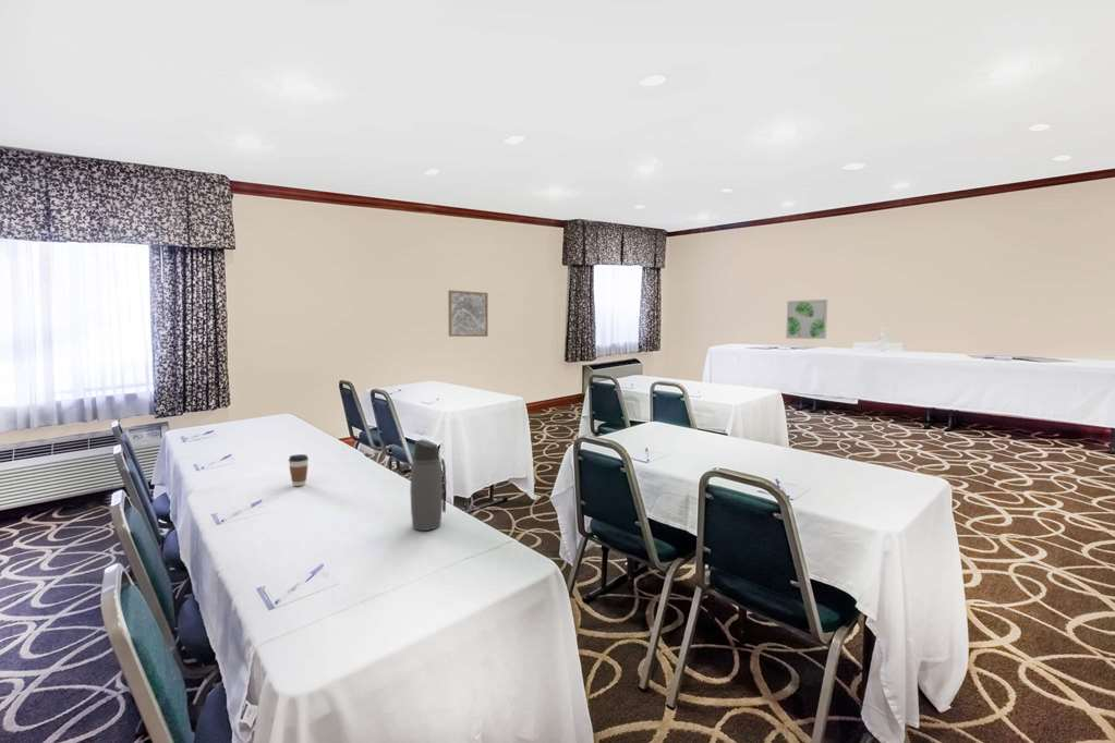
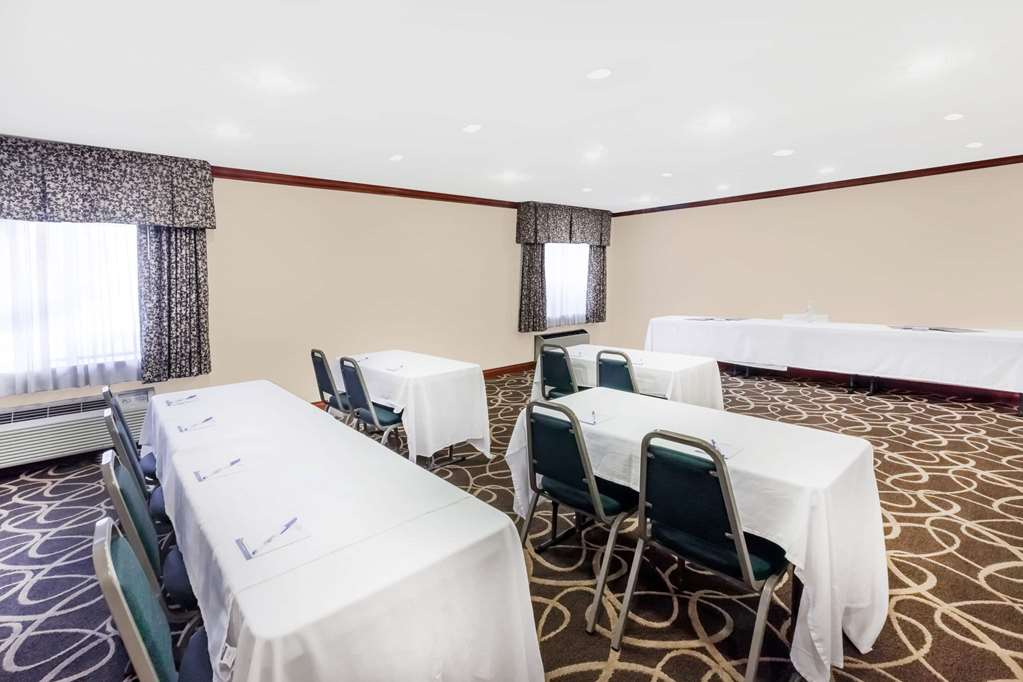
- wall art [785,299,828,340]
- wall art [447,289,489,338]
- water bottle [409,439,447,532]
- coffee cup [288,453,310,487]
